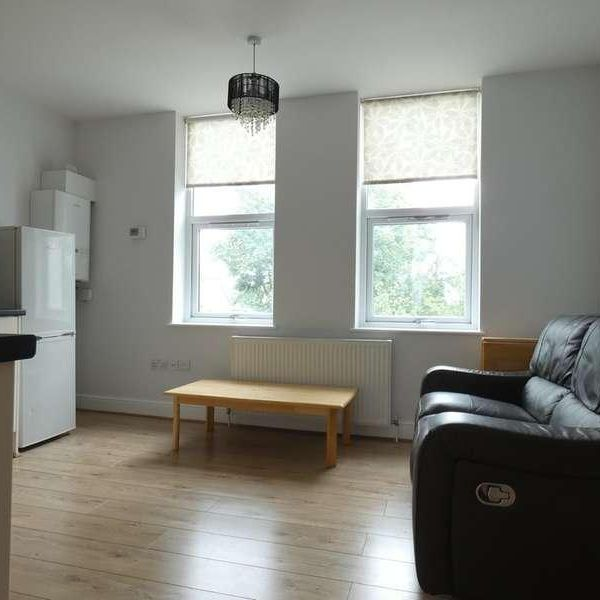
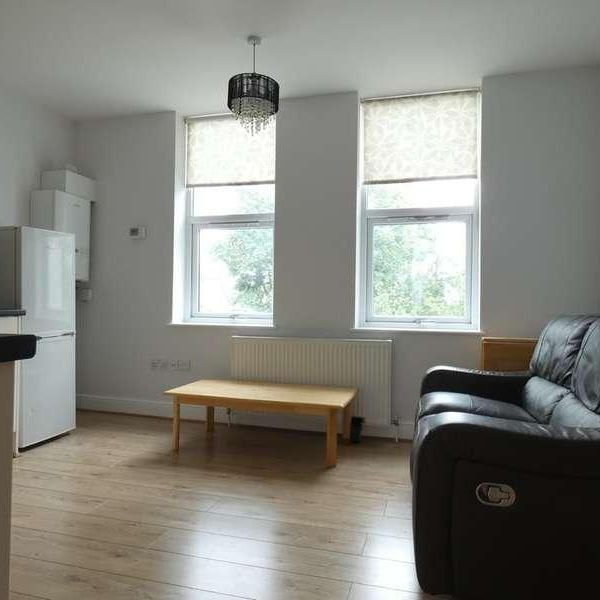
+ potted plant [349,398,367,443]
